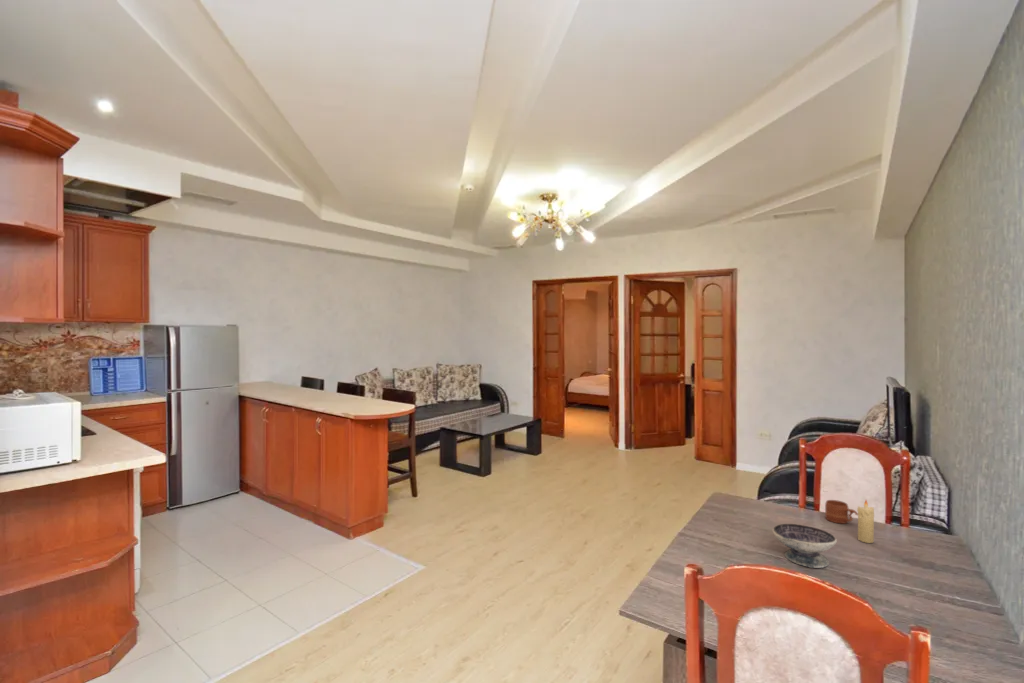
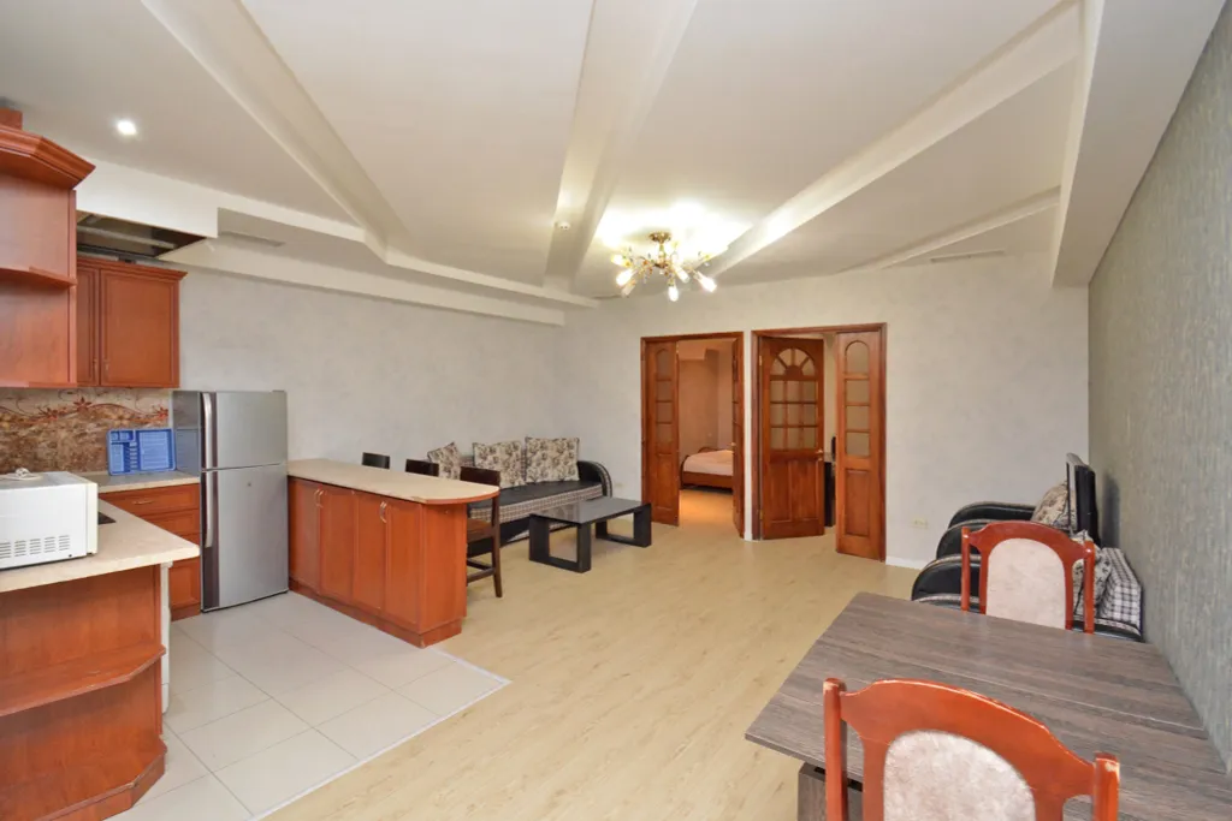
- mug [824,499,858,525]
- candle [856,499,875,544]
- bowl [772,523,838,569]
